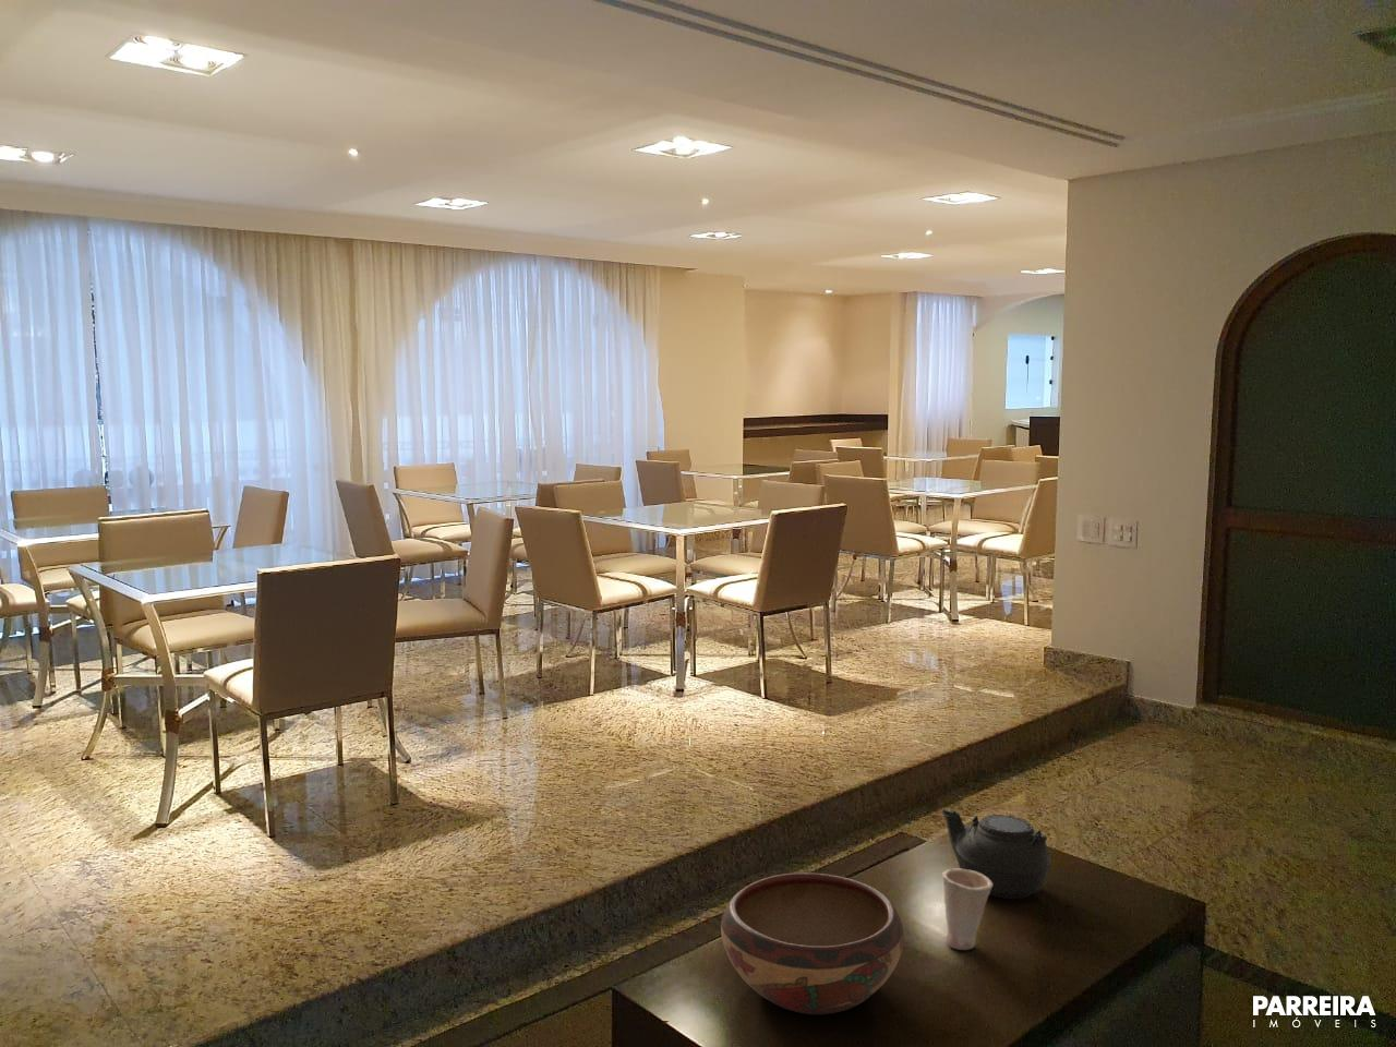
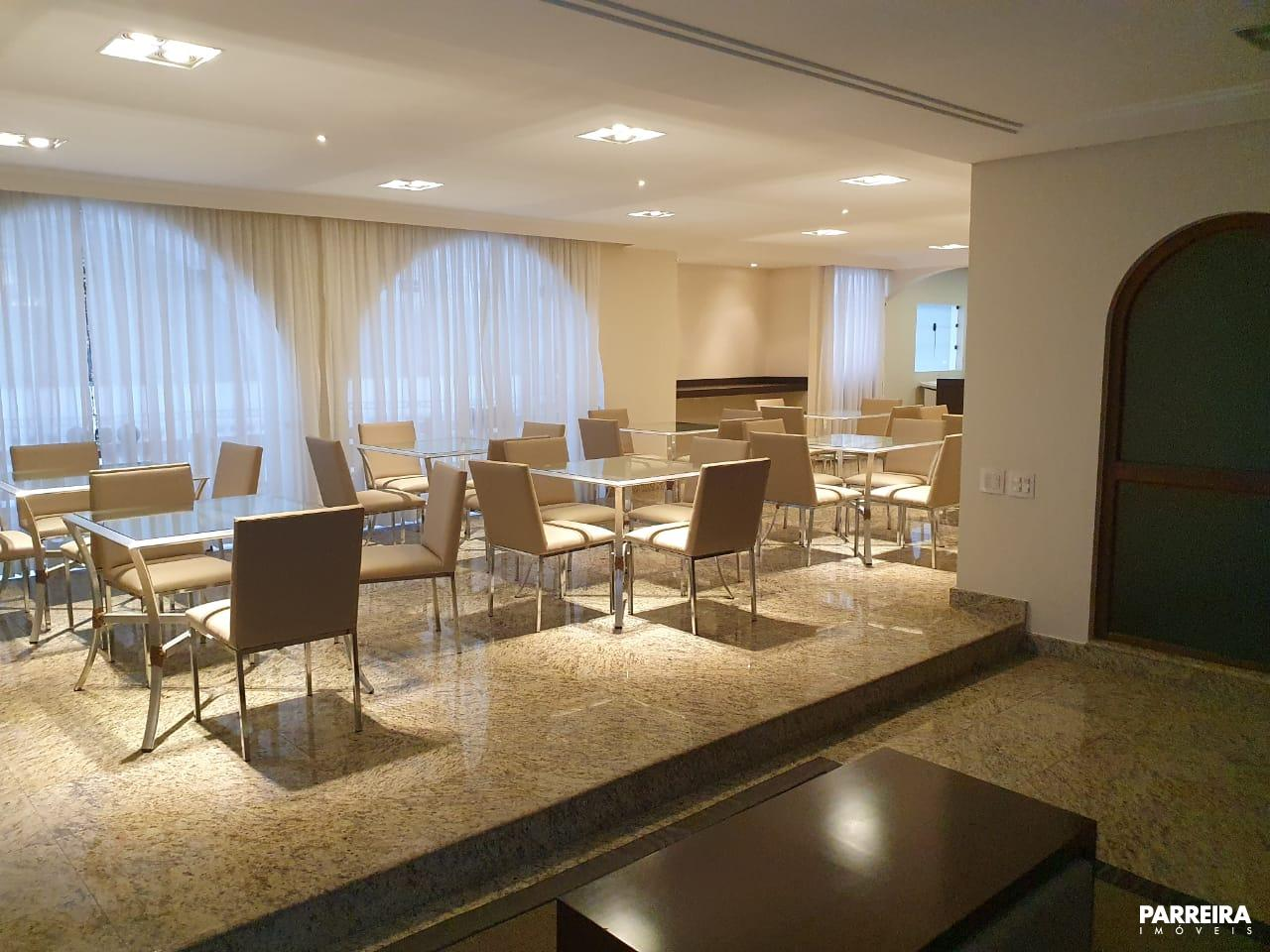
- teapot [940,809,1051,900]
- decorative bowl [720,871,906,1015]
- cup [941,867,993,951]
